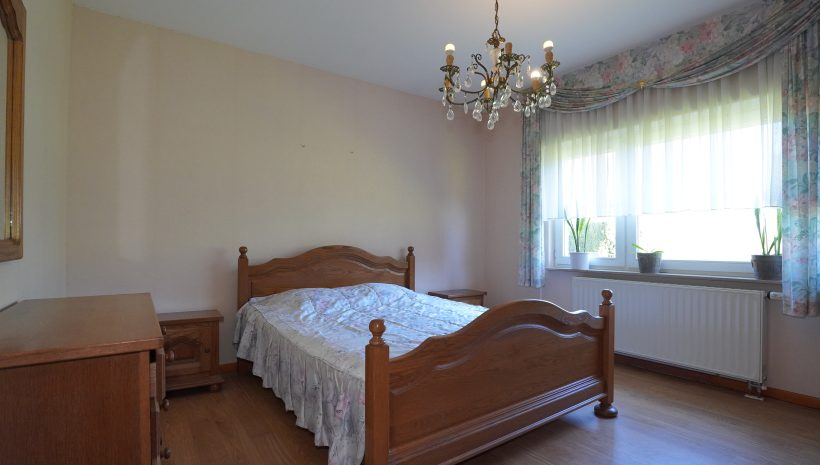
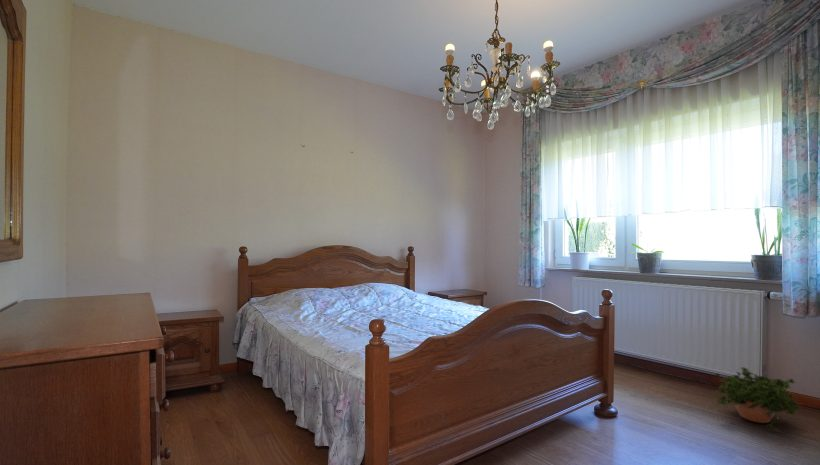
+ potted plant [715,366,804,432]
